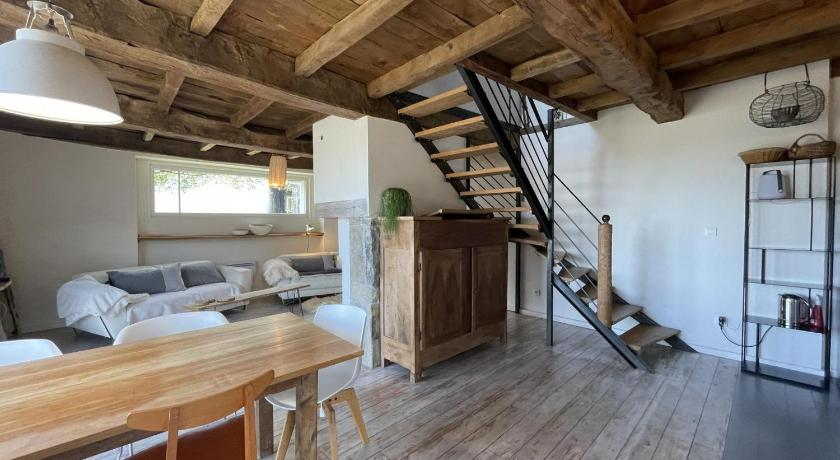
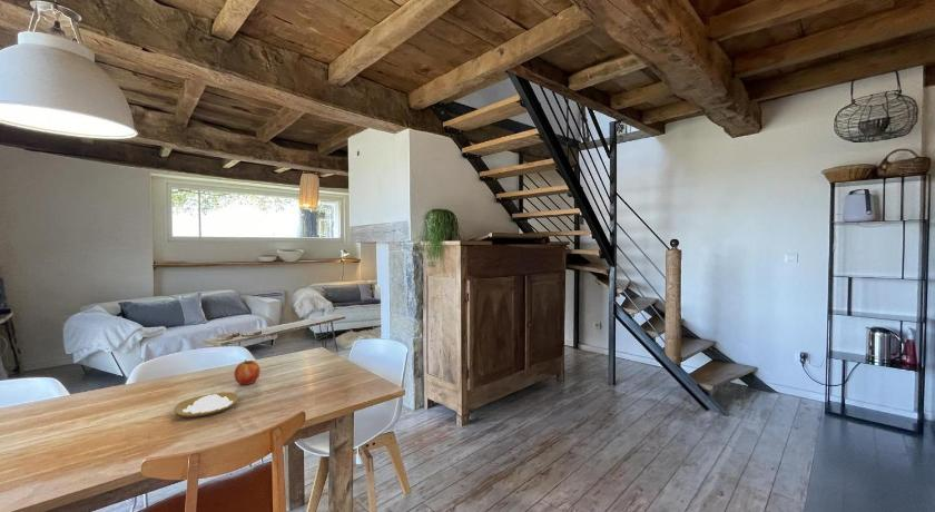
+ fruit [233,358,262,386]
+ placemat [173,391,239,419]
